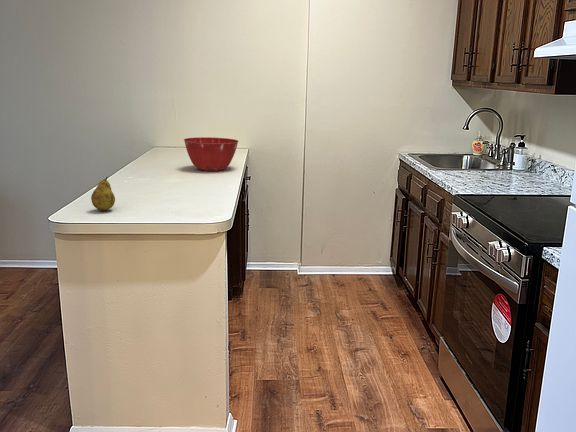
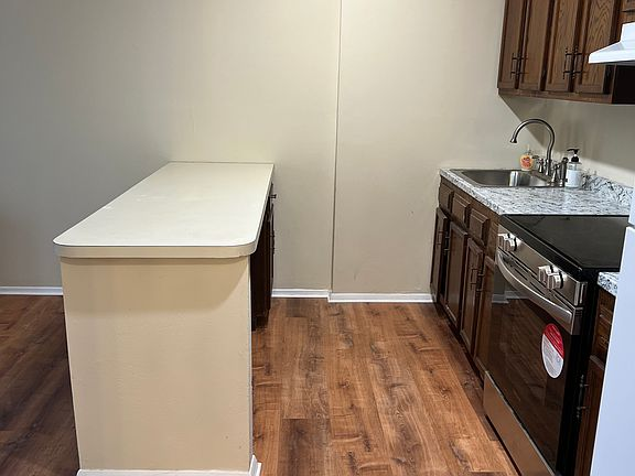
- fruit [90,176,116,212]
- mixing bowl [183,136,239,172]
